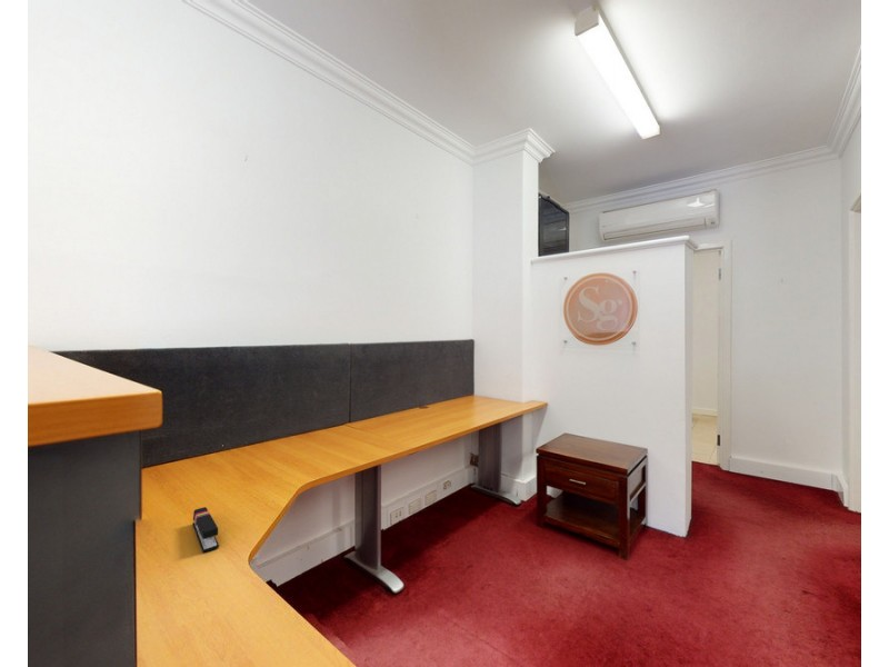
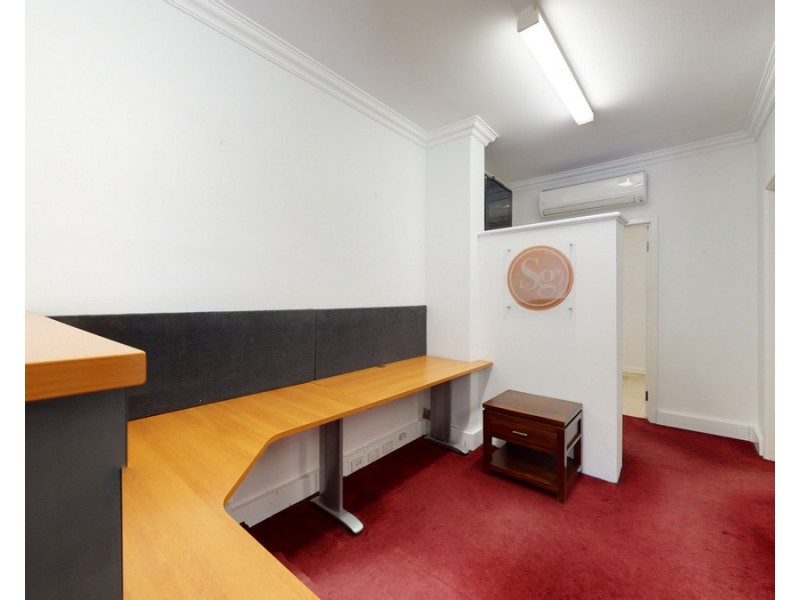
- stapler [191,506,220,554]
